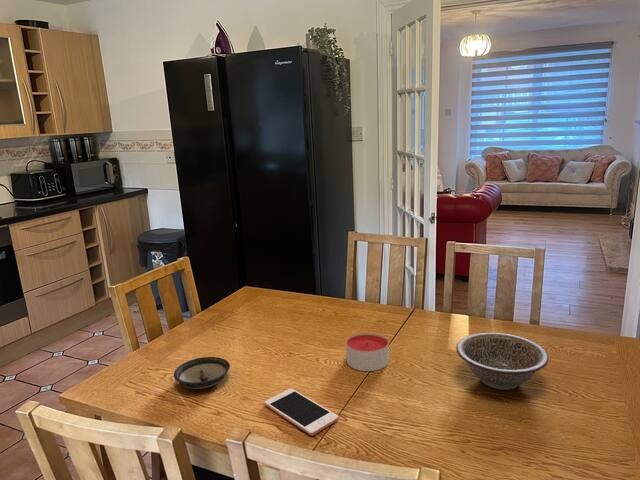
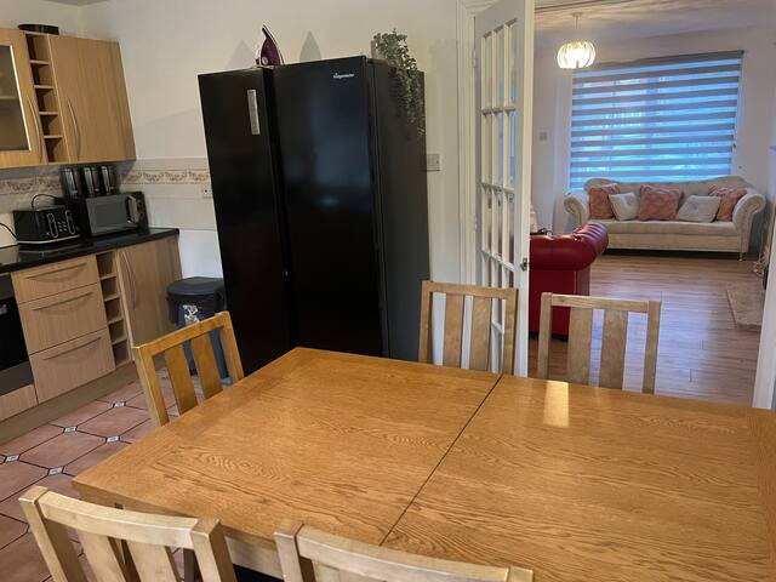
- cell phone [263,388,340,437]
- decorative bowl [455,332,550,391]
- saucer [173,356,231,390]
- candle [345,332,390,372]
